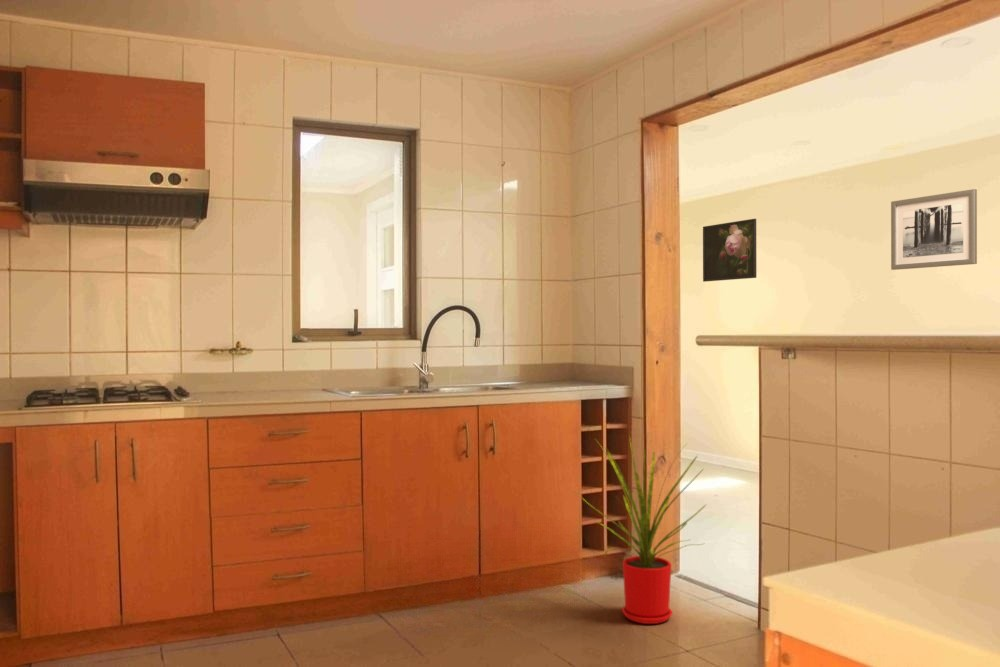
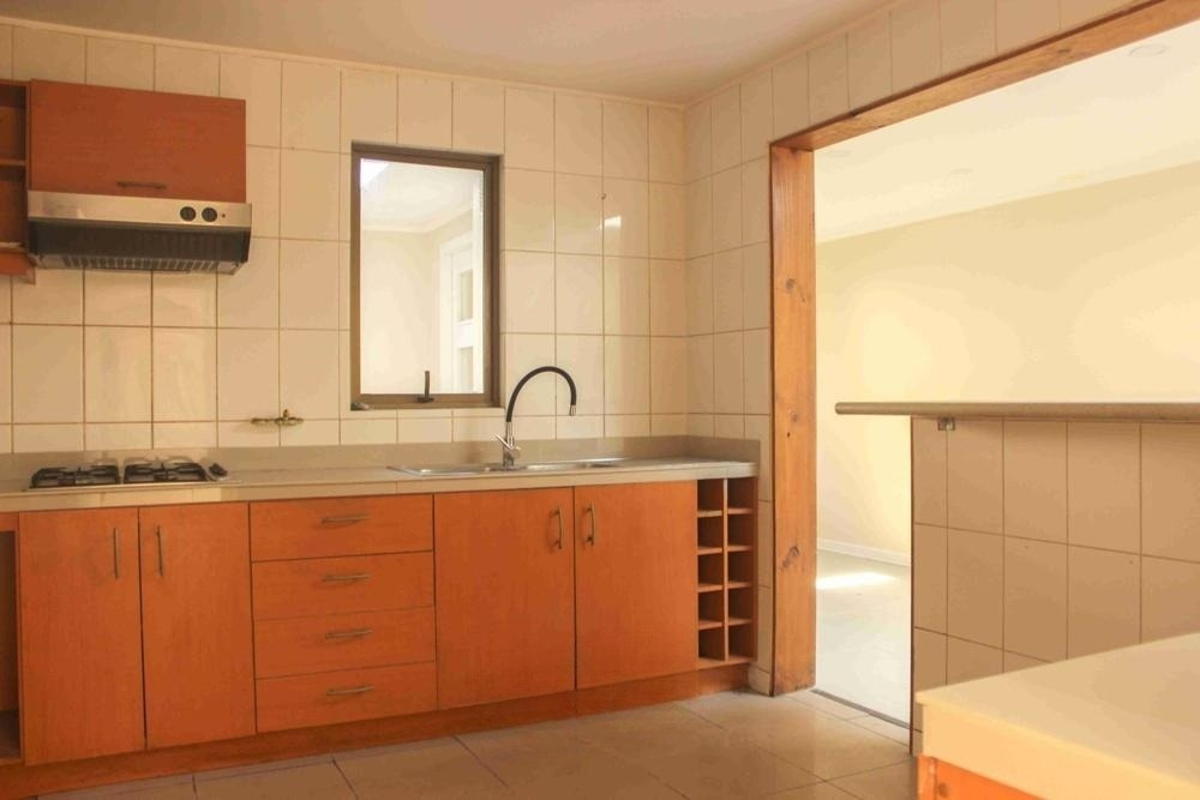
- house plant [574,435,707,625]
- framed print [702,218,757,283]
- wall art [890,188,978,271]
